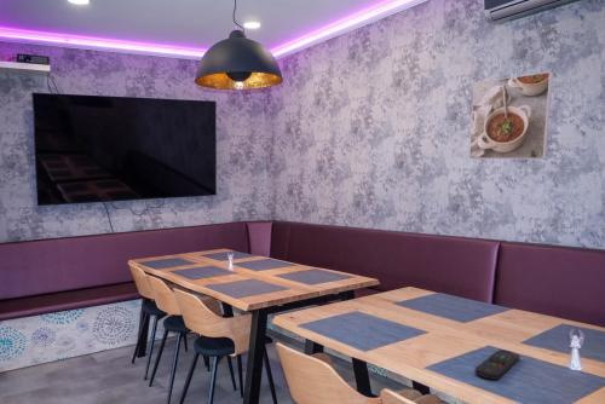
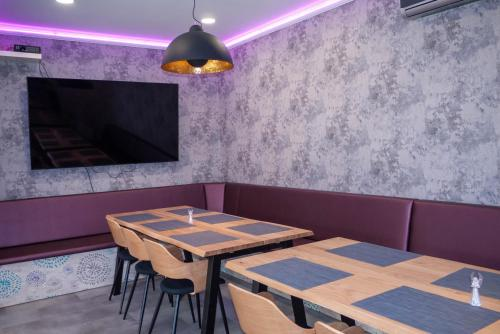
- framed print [468,70,554,161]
- remote control [474,348,520,381]
